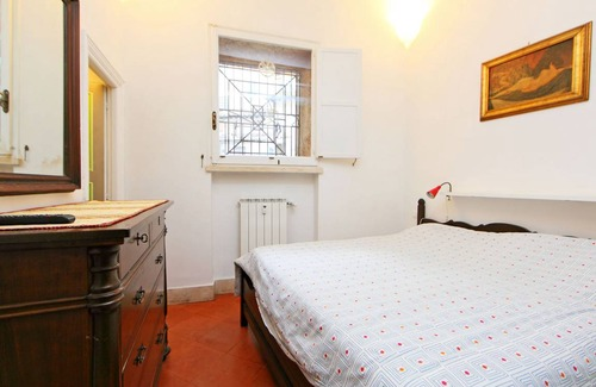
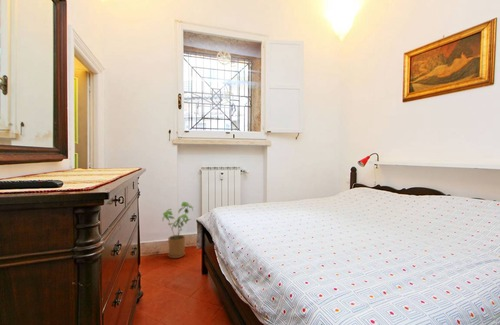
+ house plant [162,201,194,259]
